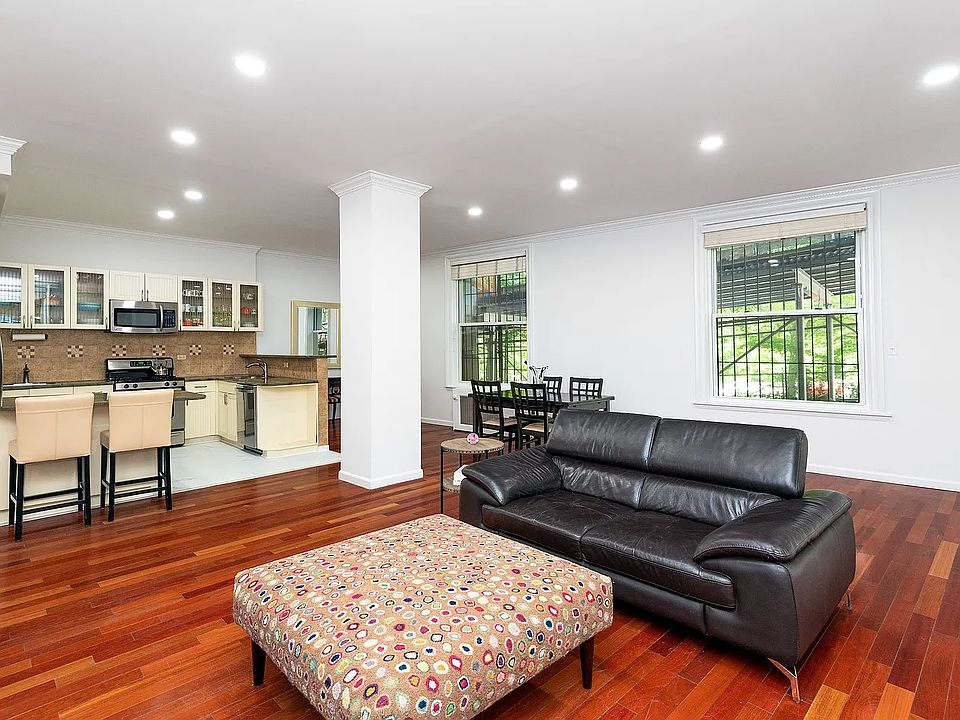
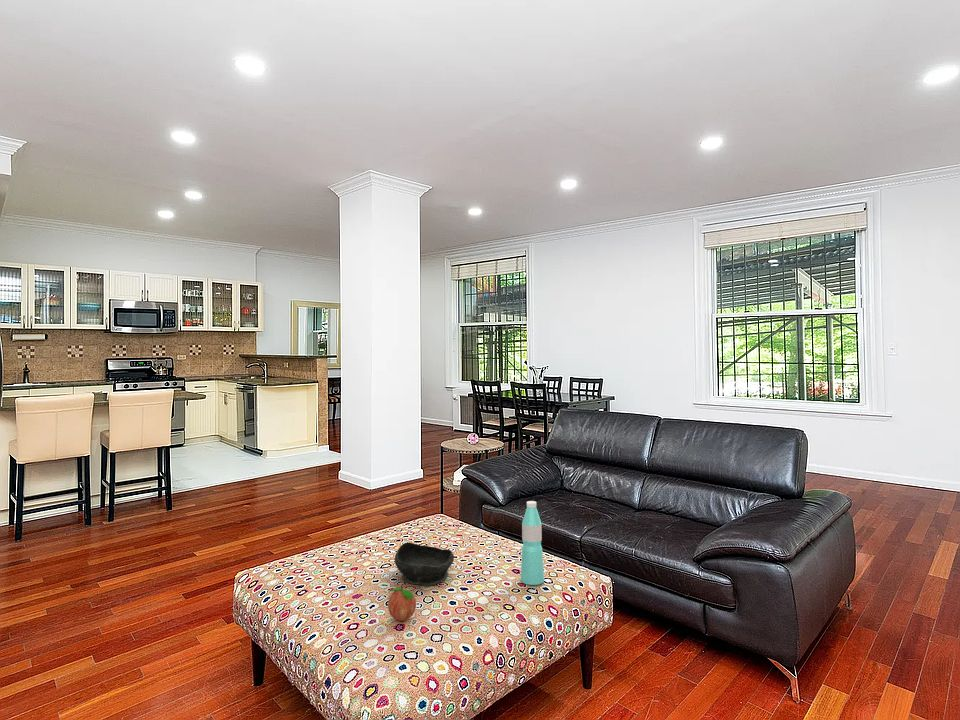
+ water bottle [520,500,545,586]
+ fruit [387,585,417,622]
+ bowl [394,541,455,586]
